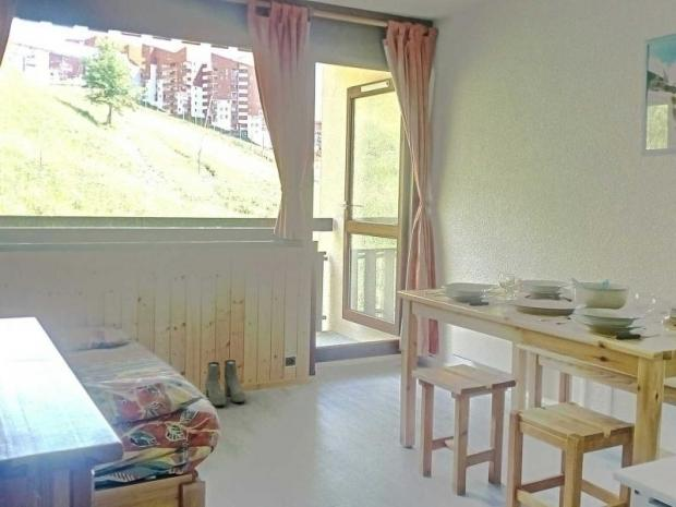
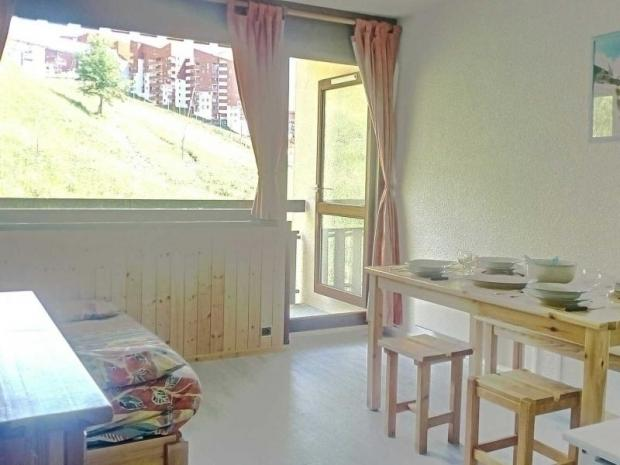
- boots [204,359,246,407]
